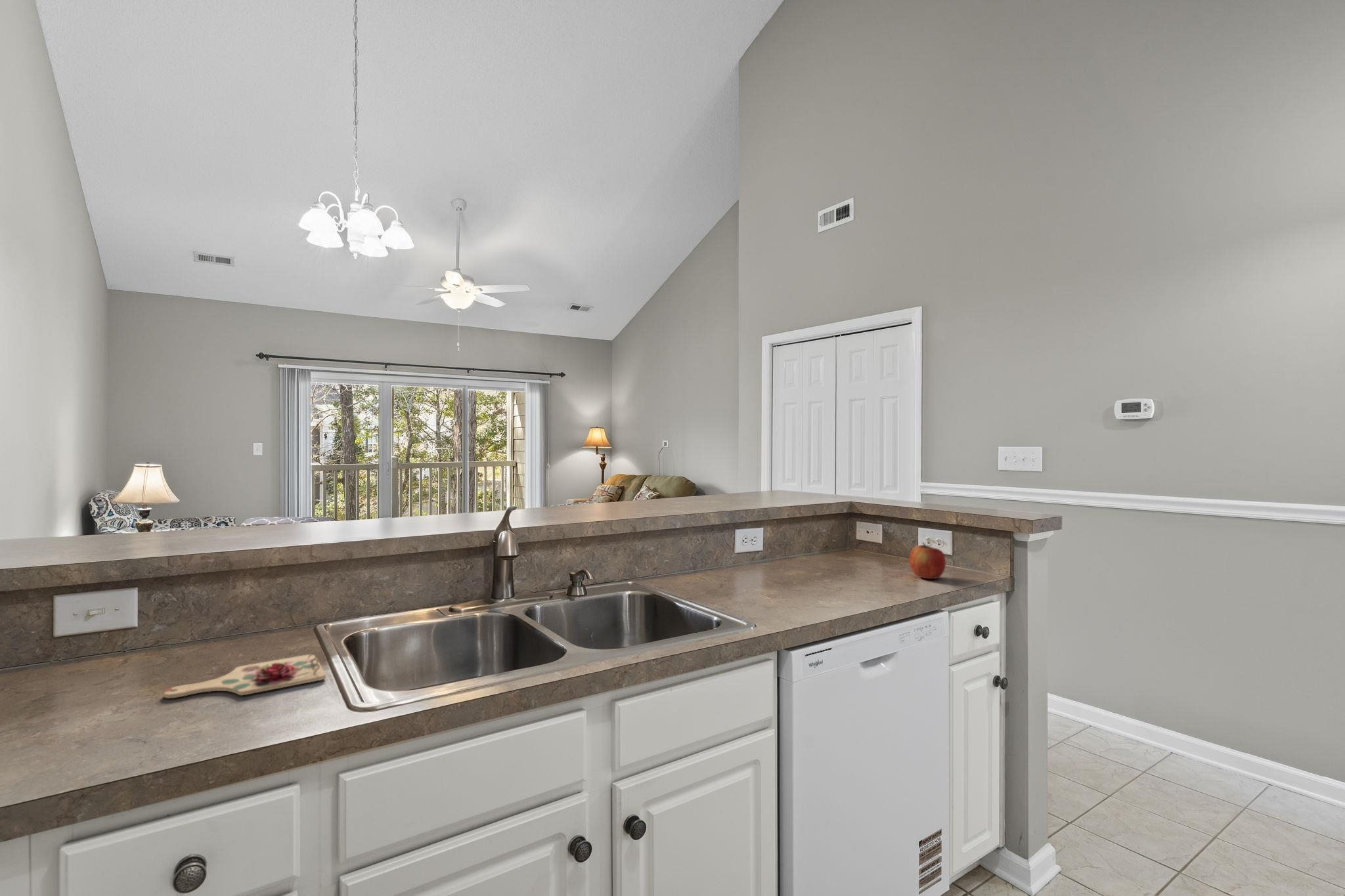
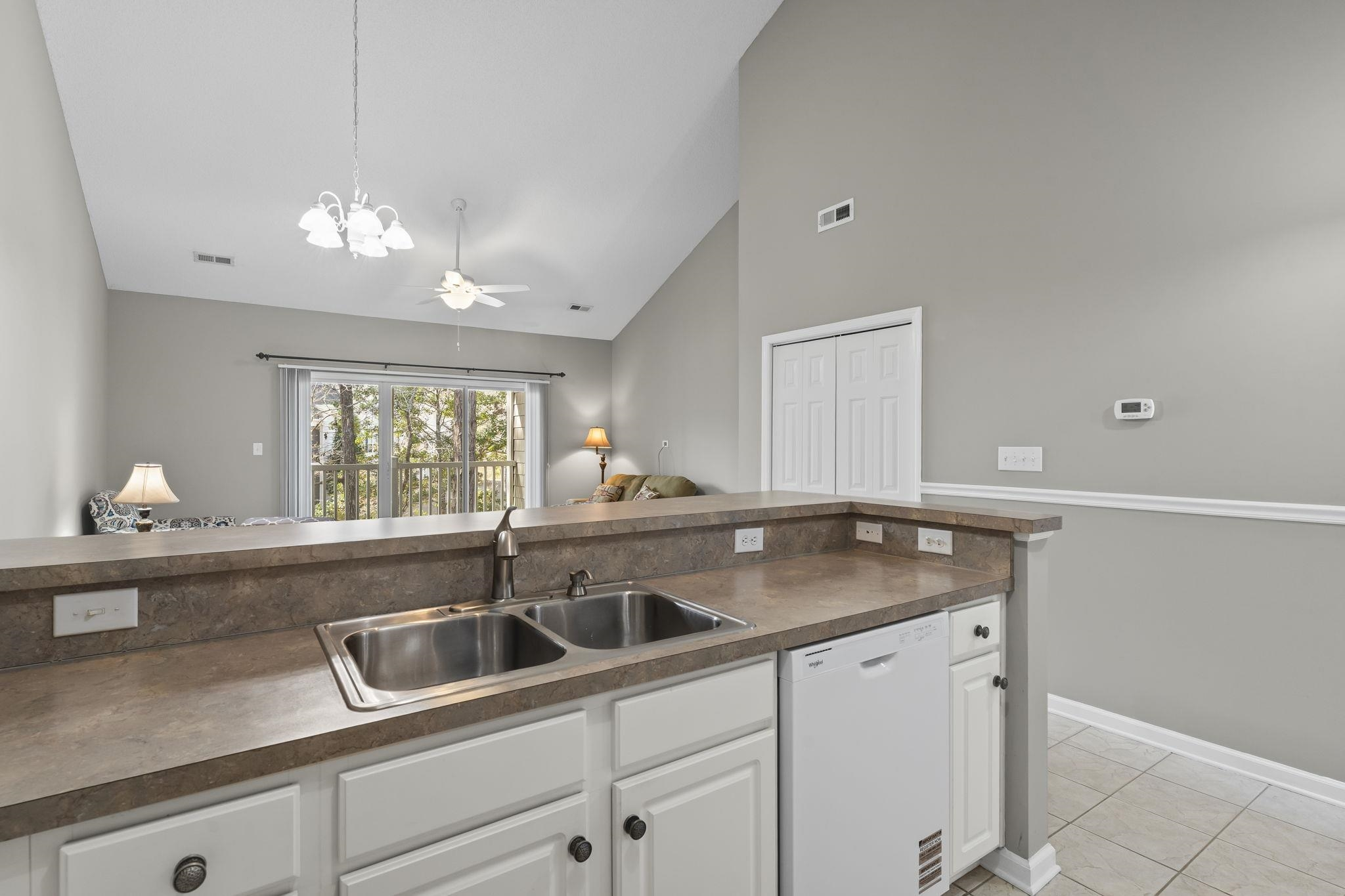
- cutting board [163,653,326,699]
- apple [908,542,946,580]
